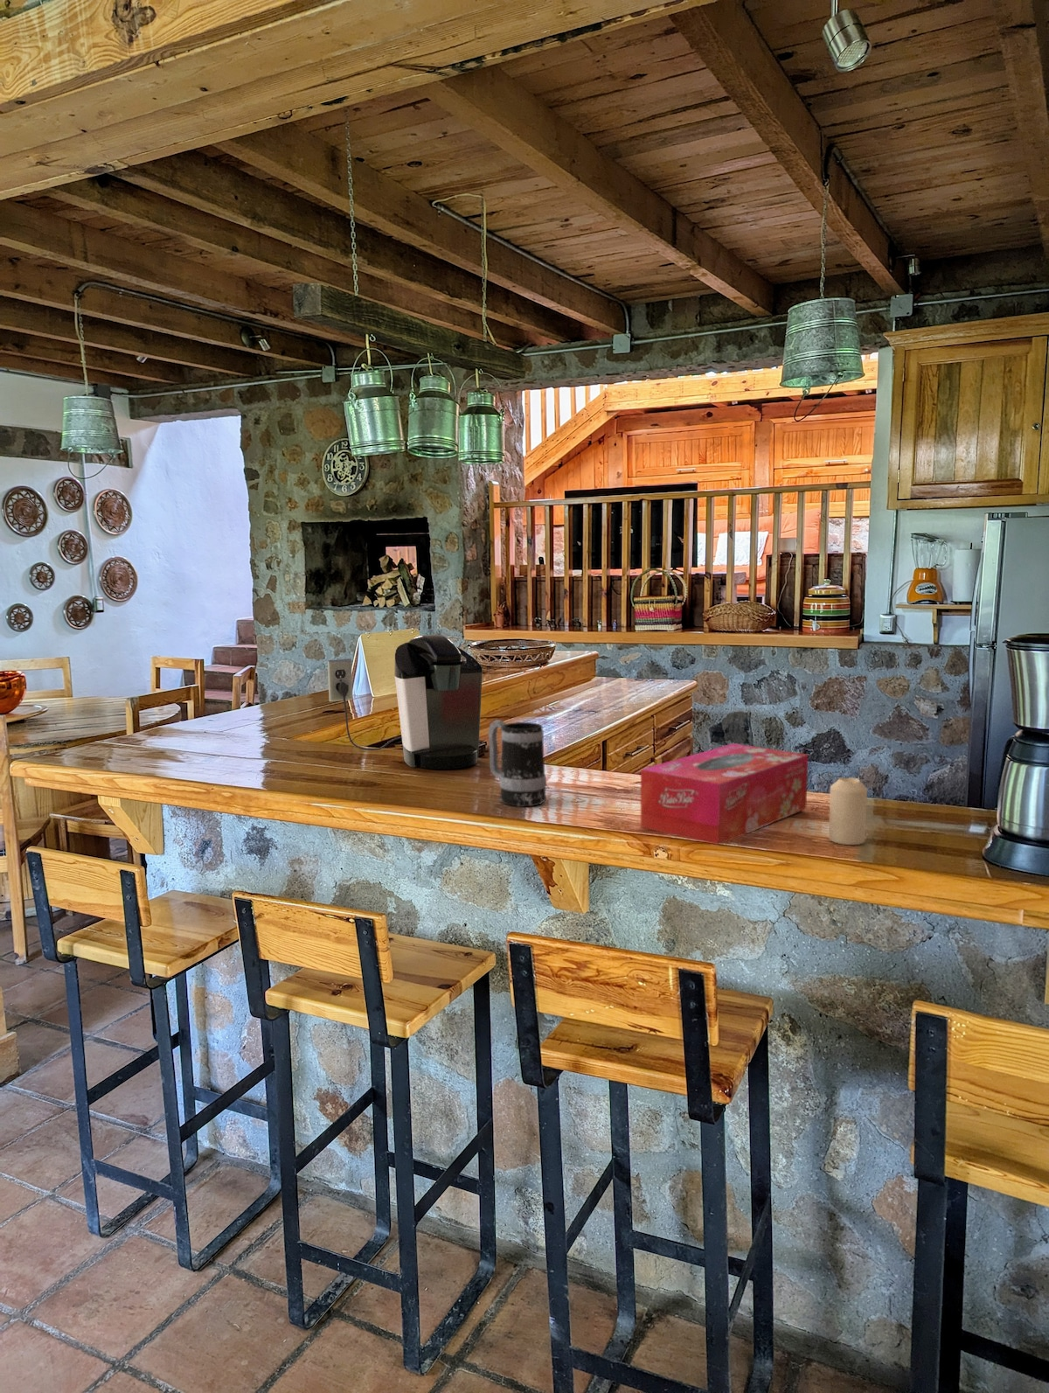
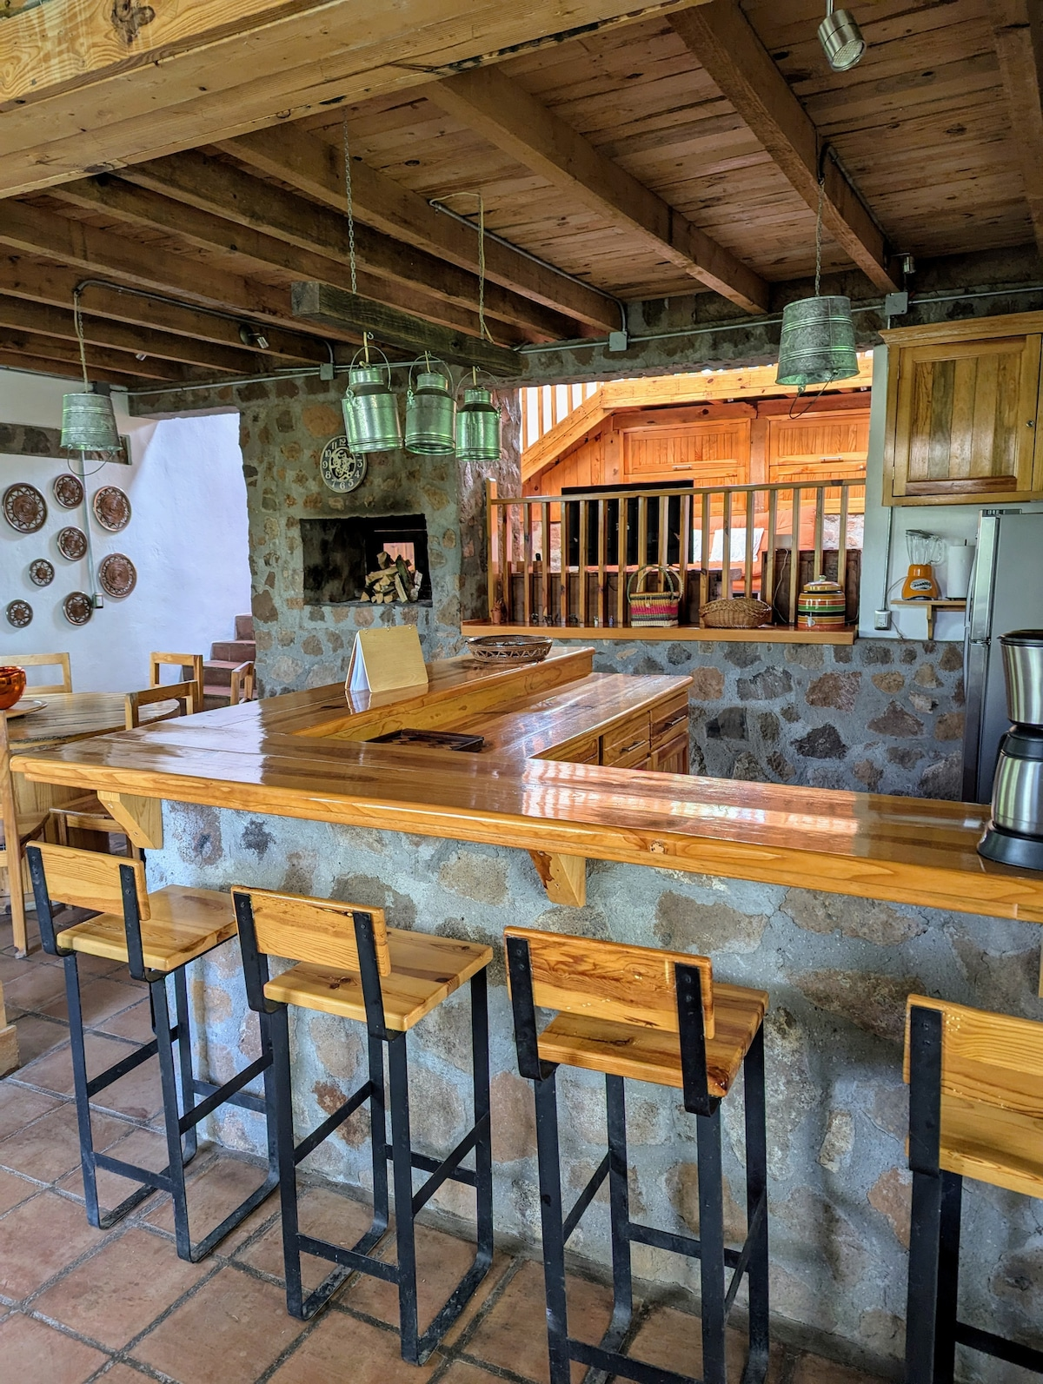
- coffee maker [327,634,484,770]
- candle [828,777,868,845]
- tissue box [640,743,809,845]
- mug [487,719,548,808]
